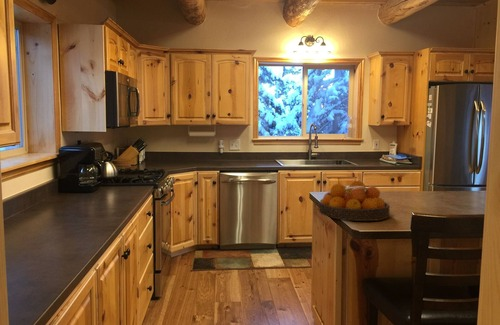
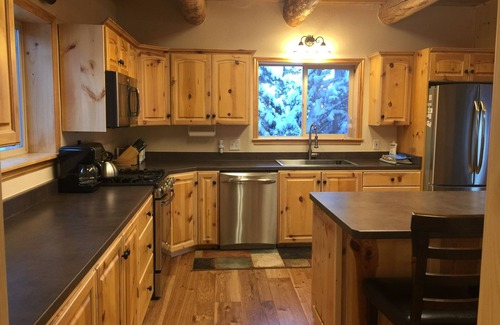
- fruit bowl [318,180,391,222]
